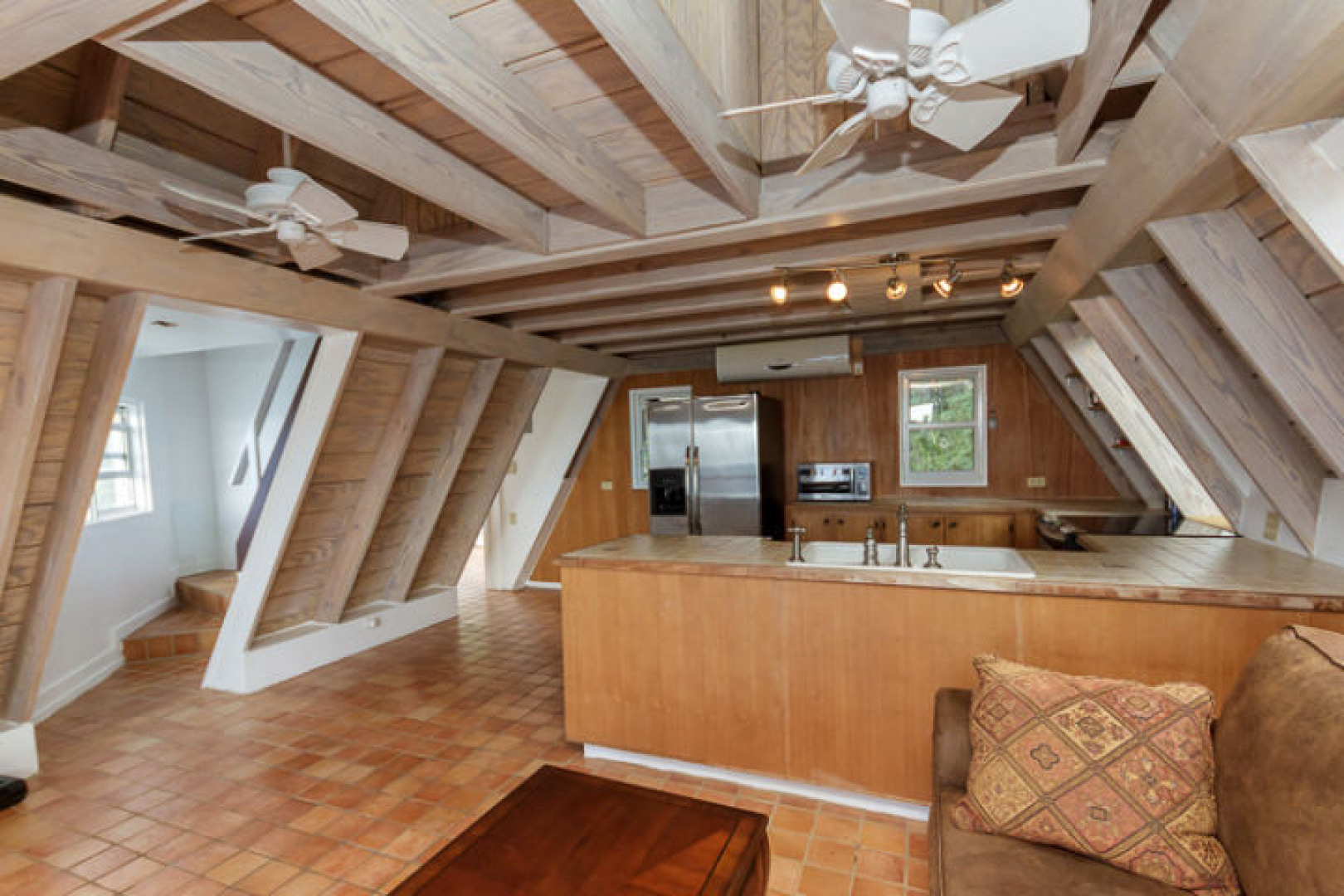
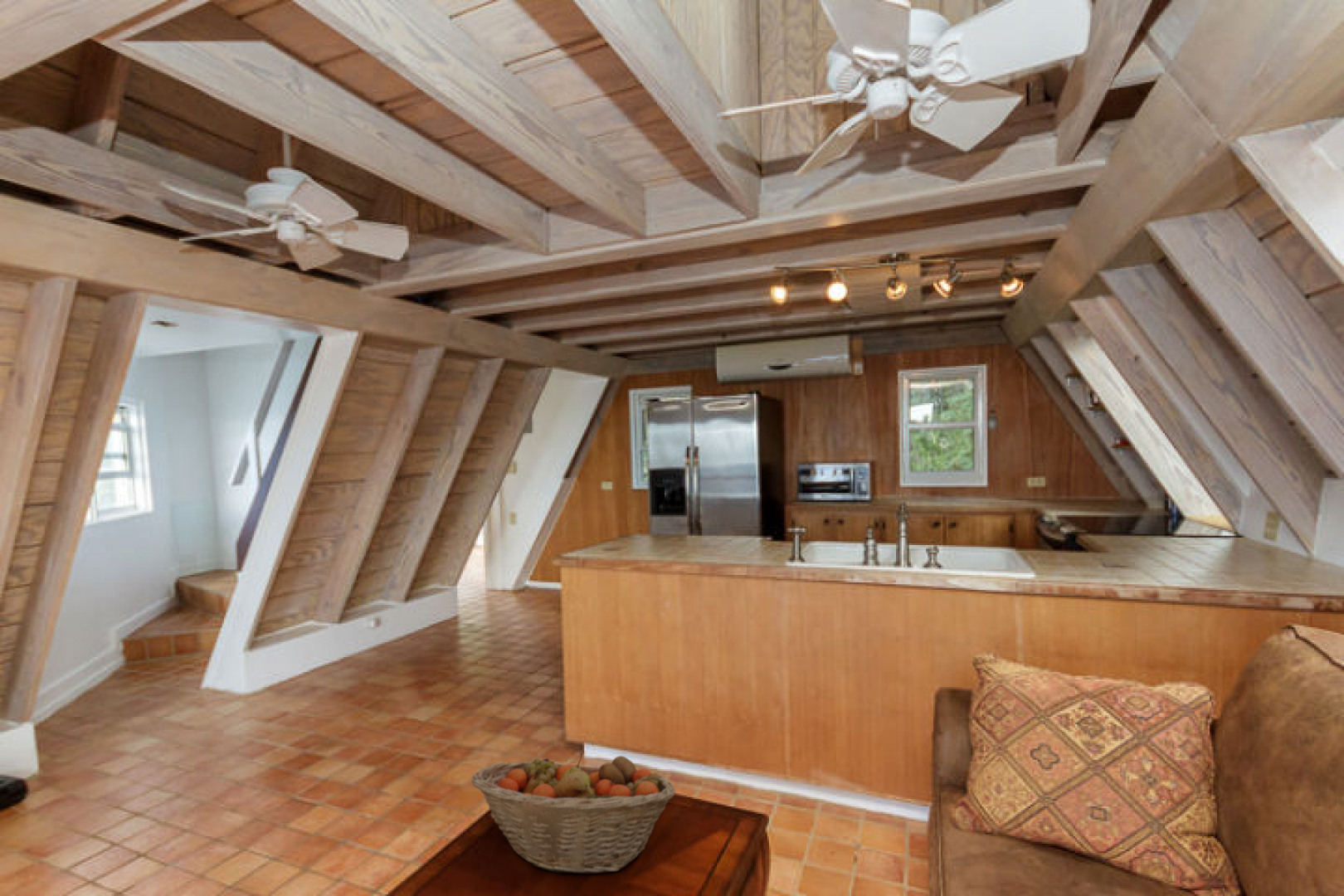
+ fruit basket [470,752,676,874]
